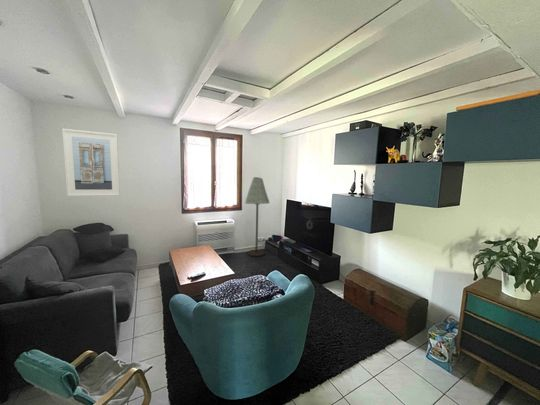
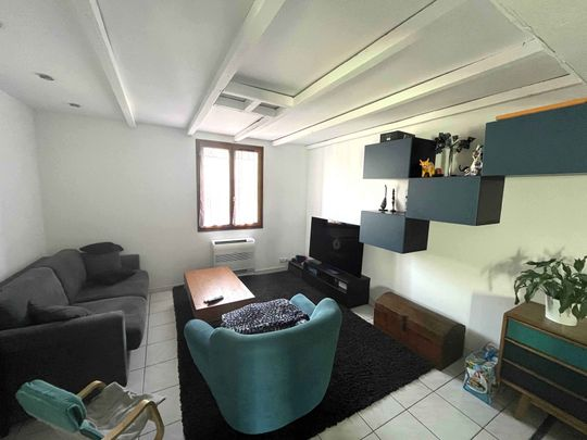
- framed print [61,128,121,197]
- floor lamp [244,176,271,258]
